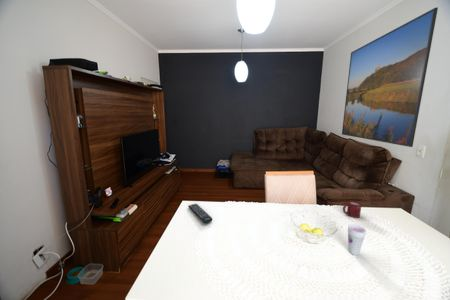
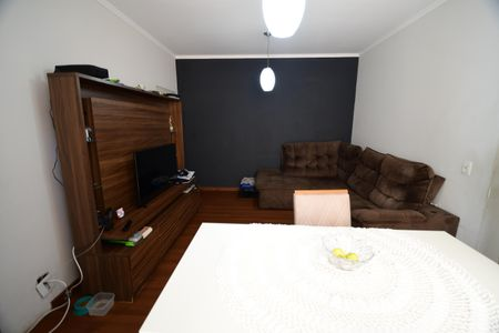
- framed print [341,7,439,148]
- cup [347,223,367,256]
- cup [342,199,363,219]
- remote control [187,203,213,225]
